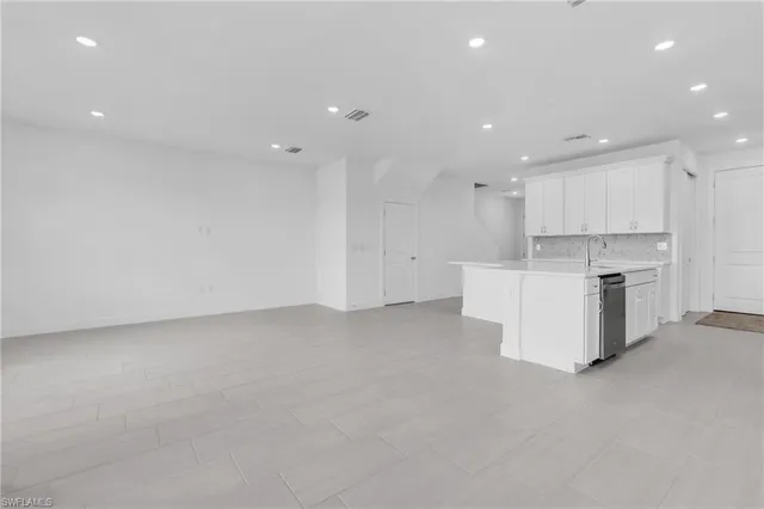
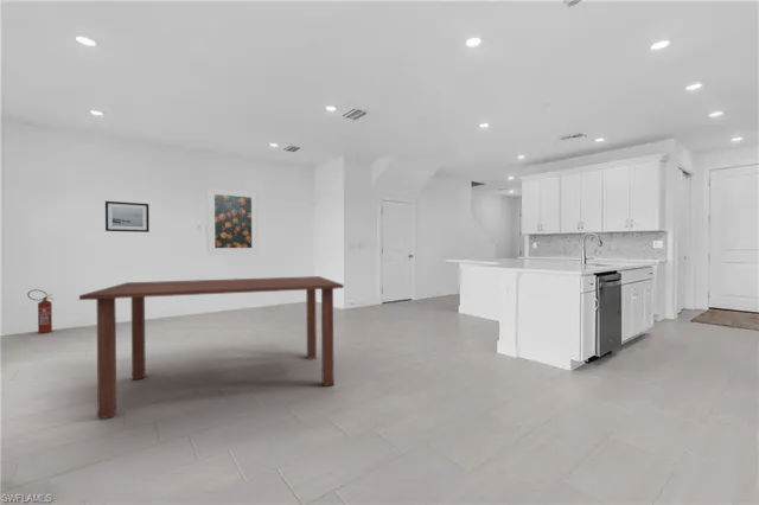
+ fire extinguisher [26,288,56,334]
+ dining table [78,275,345,420]
+ wall art [104,200,151,234]
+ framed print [205,185,260,256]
